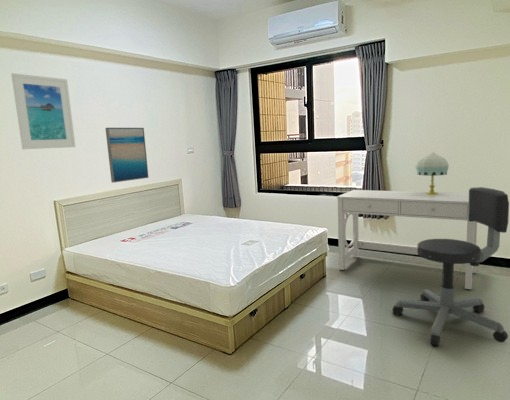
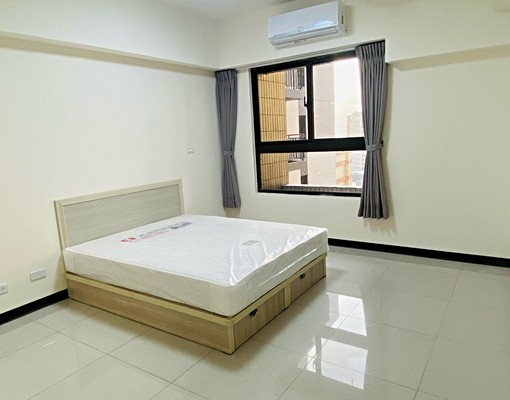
- wall art [104,127,150,184]
- table lamp [414,151,450,195]
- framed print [10,72,76,150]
- office chair [391,186,510,347]
- desk [336,189,478,290]
